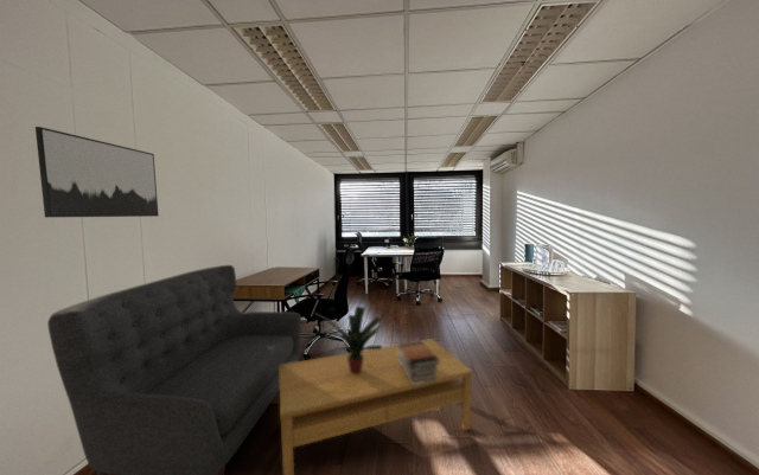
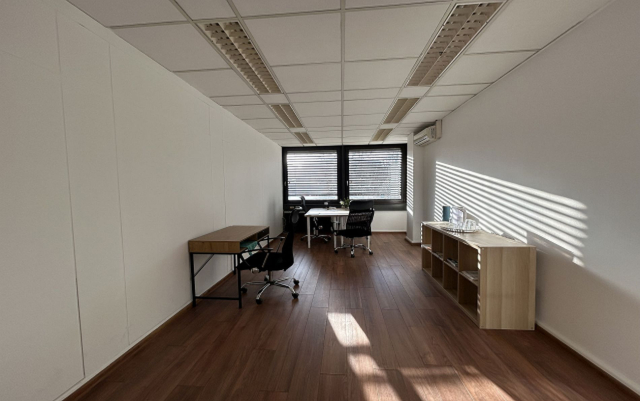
- sofa [46,264,302,475]
- wall art [34,126,160,219]
- potted plant [314,306,383,374]
- book stack [398,341,439,385]
- coffee table [279,338,473,475]
